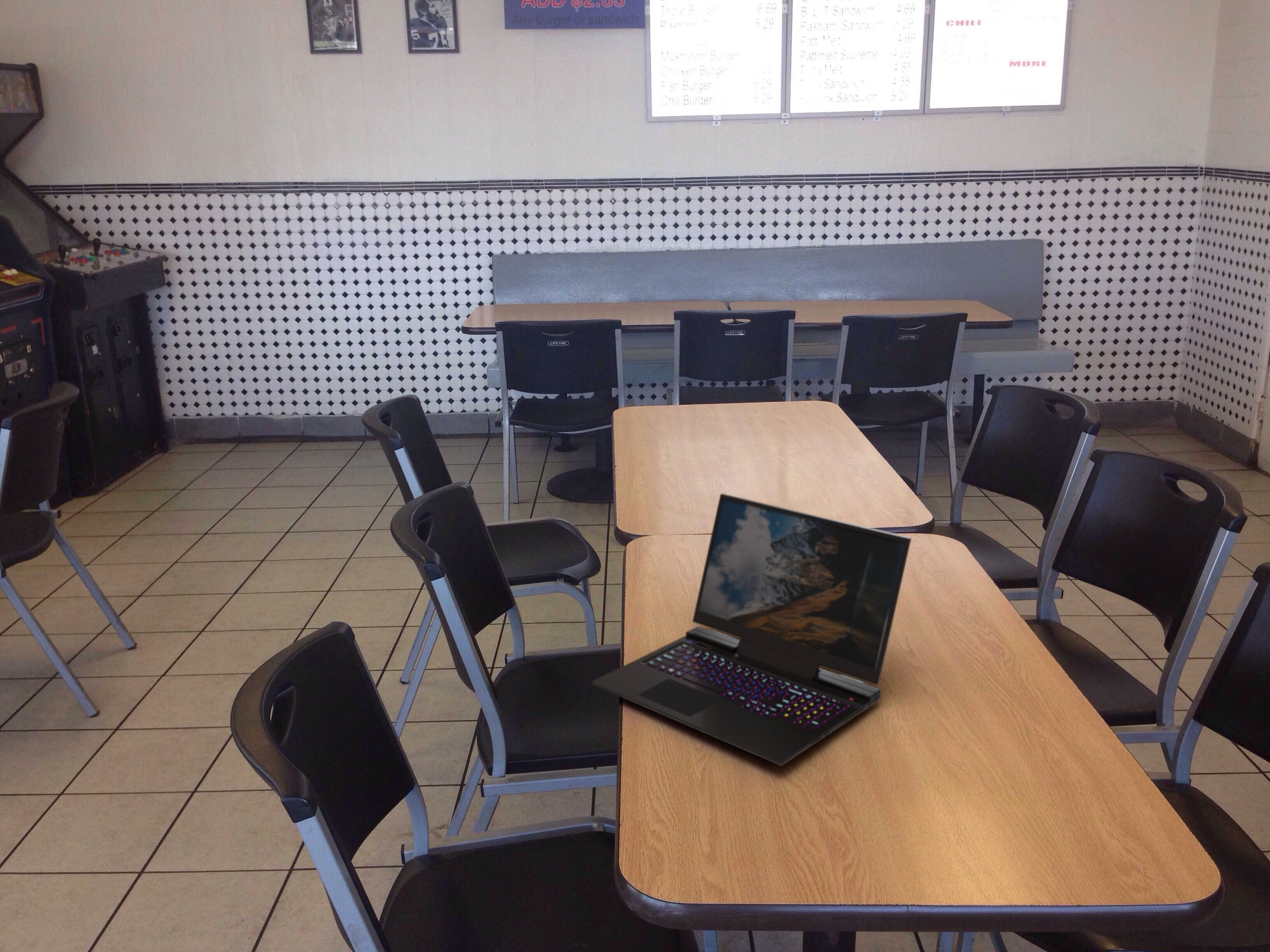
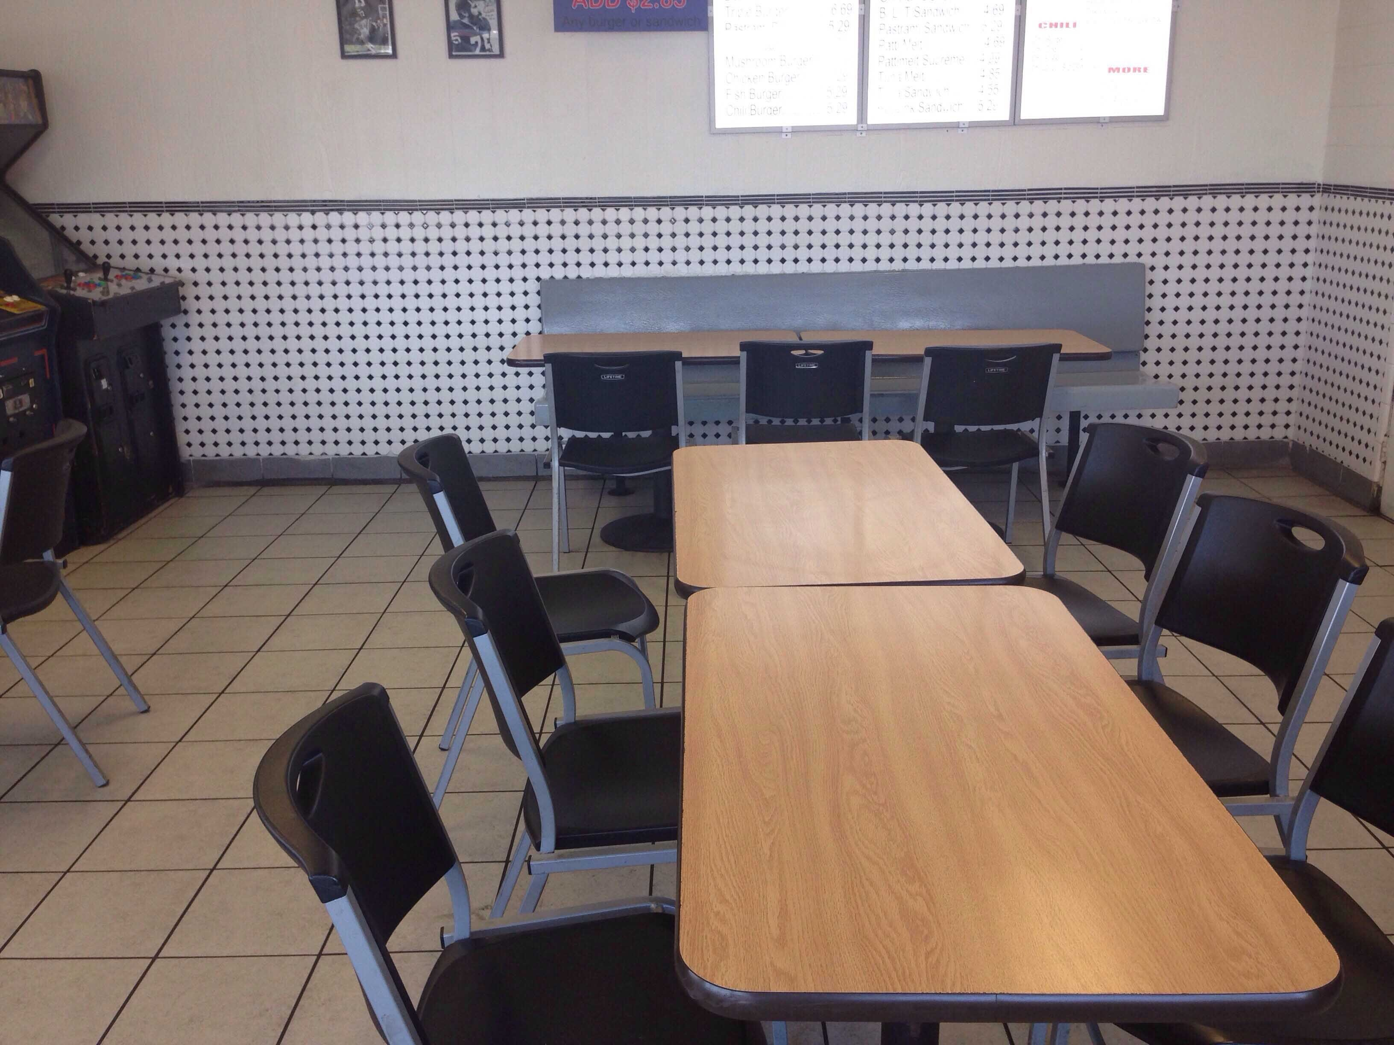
- laptop [591,493,912,766]
